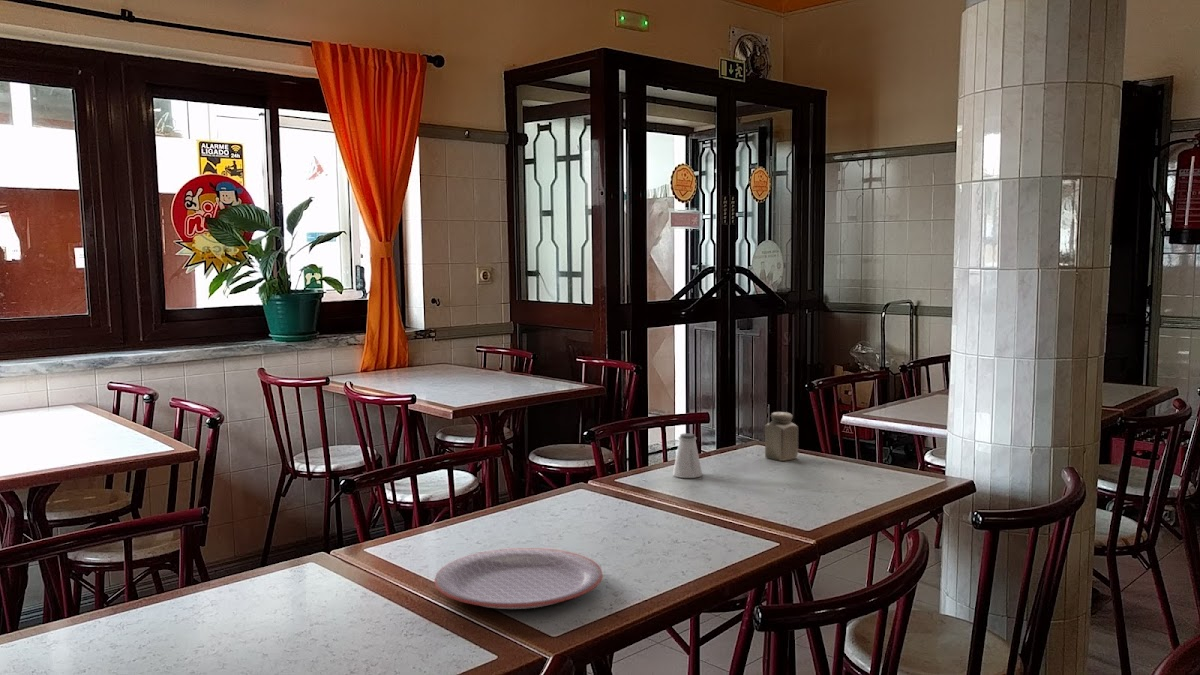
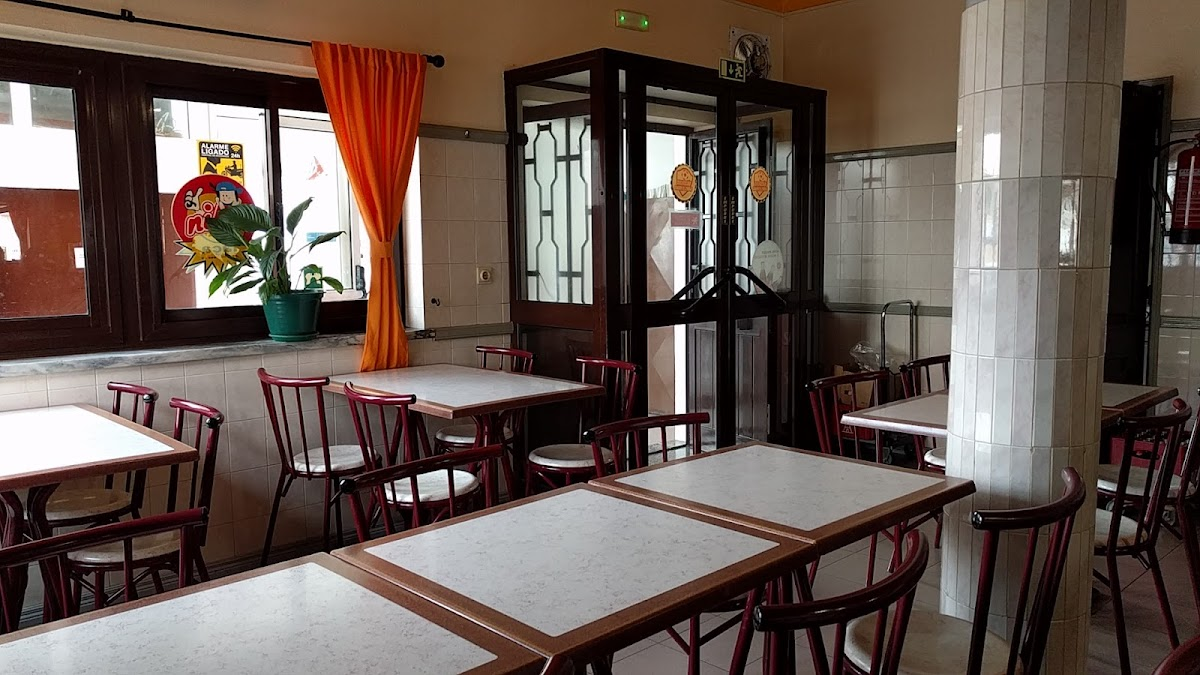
- salt shaker [764,411,799,462]
- saltshaker [672,432,703,479]
- plate [433,547,604,610]
